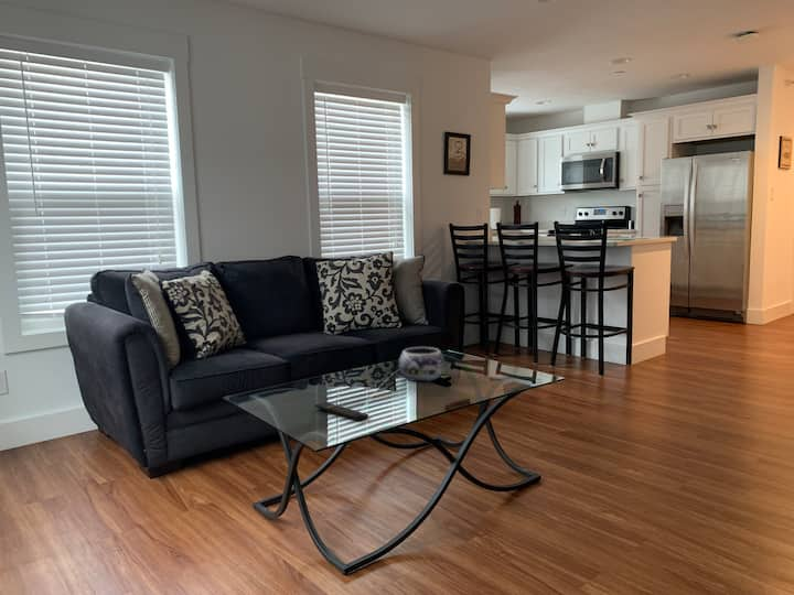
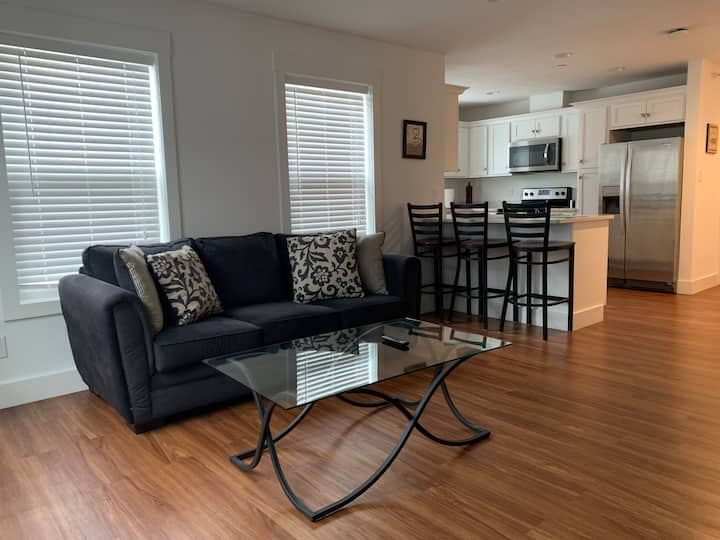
- decorative bowl [398,346,446,382]
- remote control [313,401,369,422]
